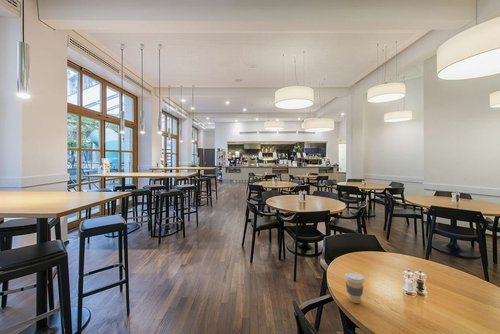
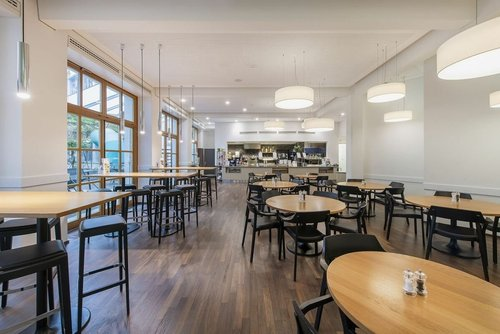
- coffee cup [344,271,366,304]
